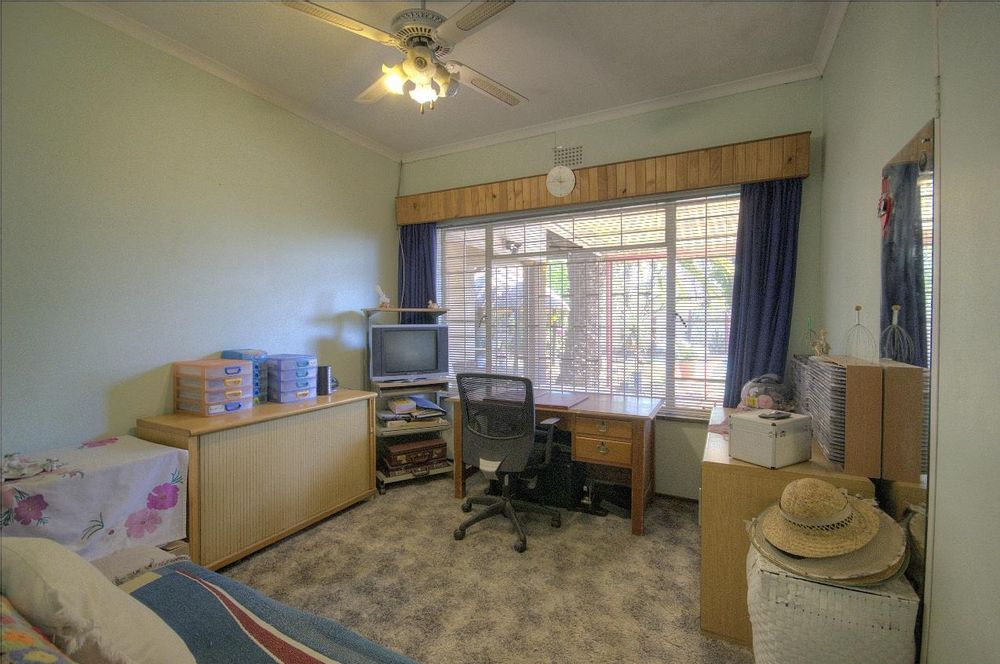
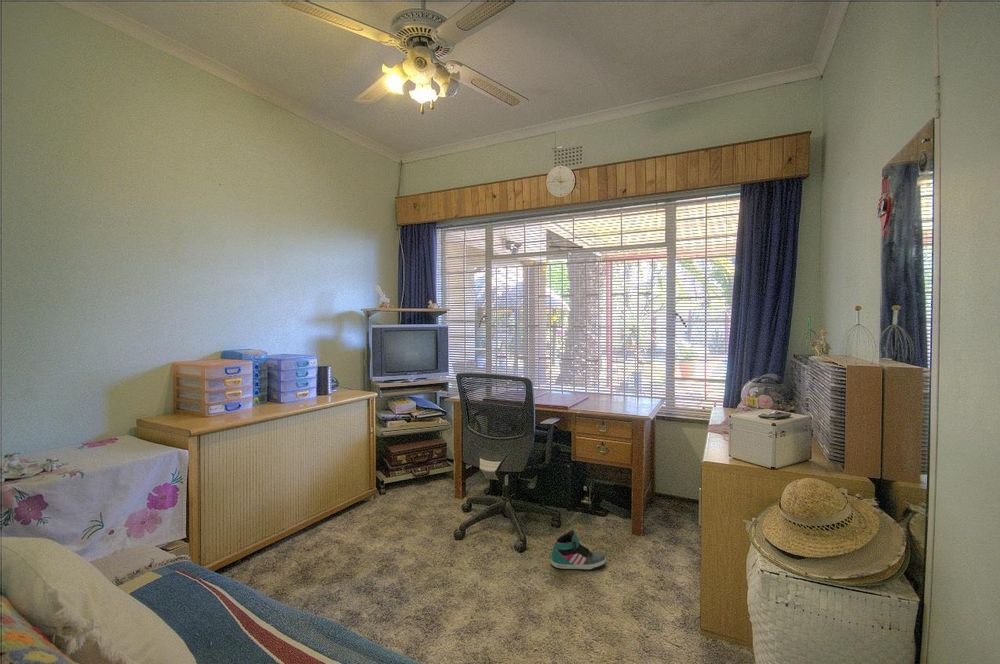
+ sneaker [550,528,607,571]
